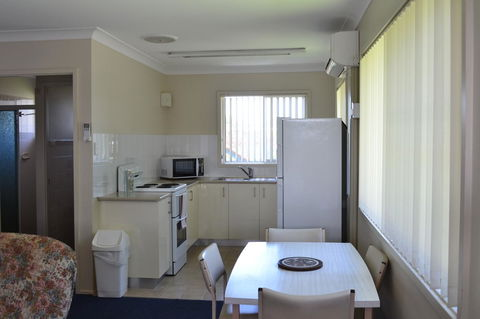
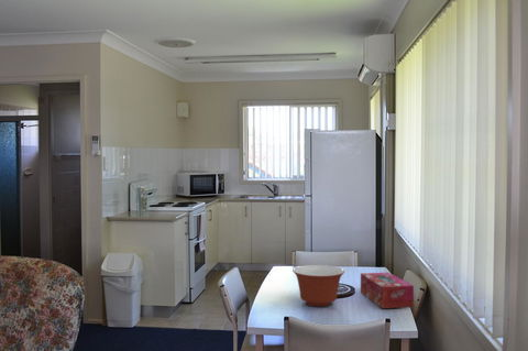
+ tissue box [360,271,415,309]
+ mixing bowl [292,264,345,307]
